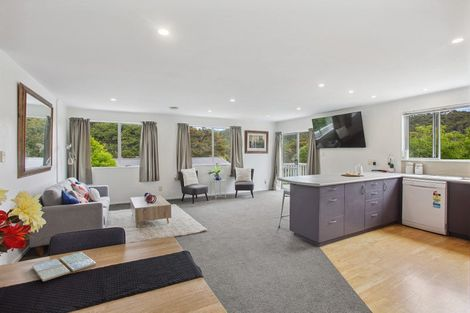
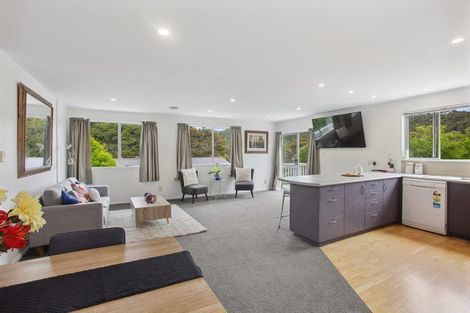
- drink coaster [31,251,97,282]
